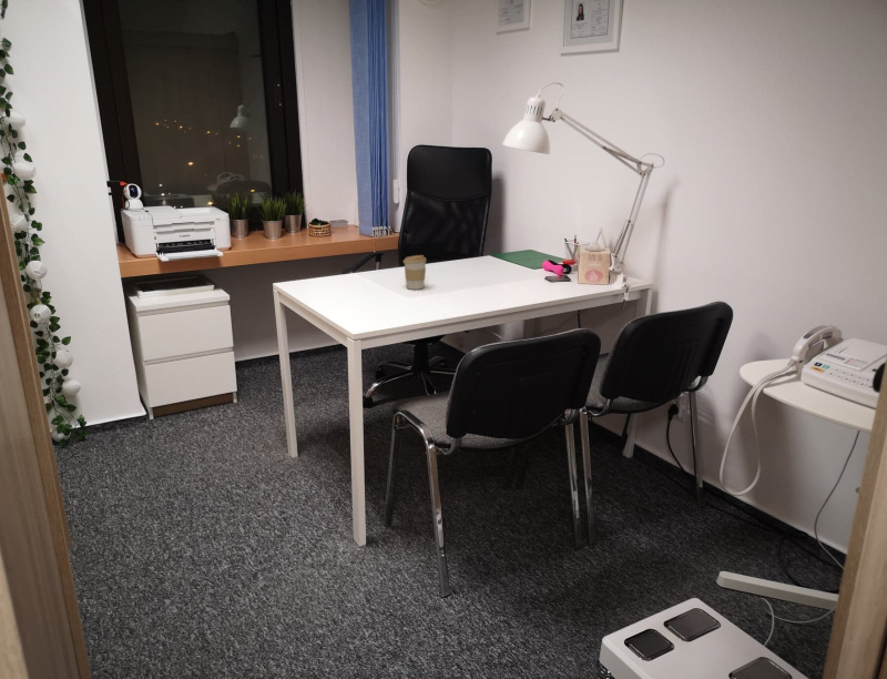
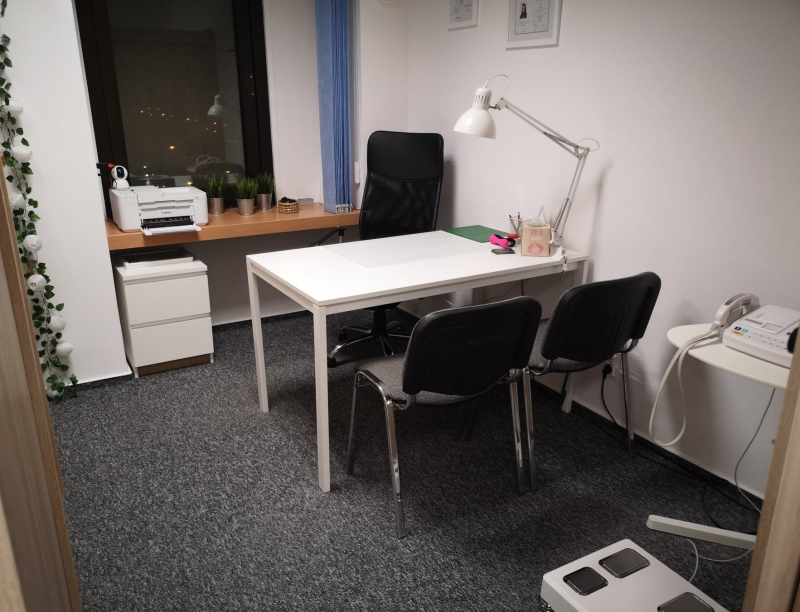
- coffee cup [402,254,428,291]
